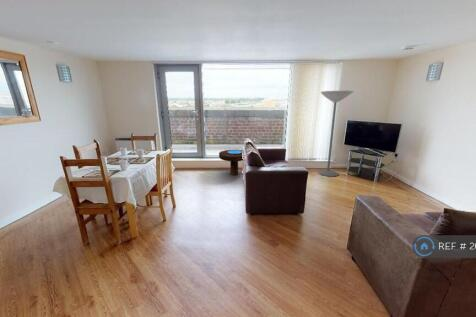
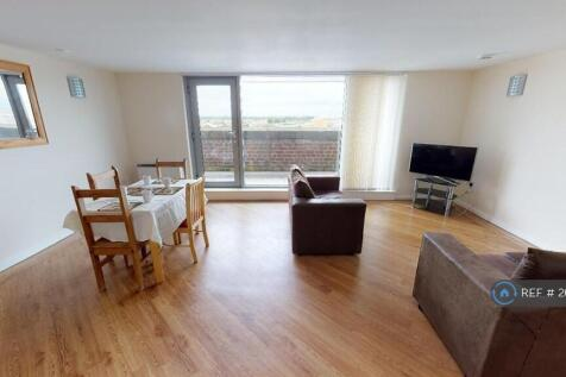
- side table [218,149,243,176]
- floor lamp [316,90,354,177]
